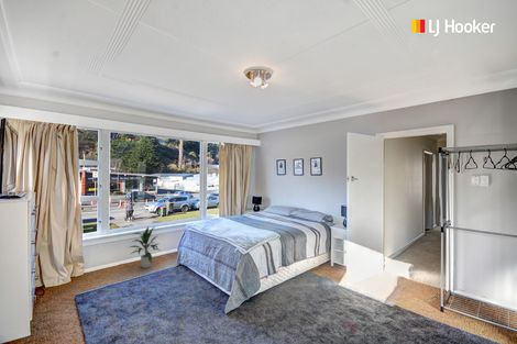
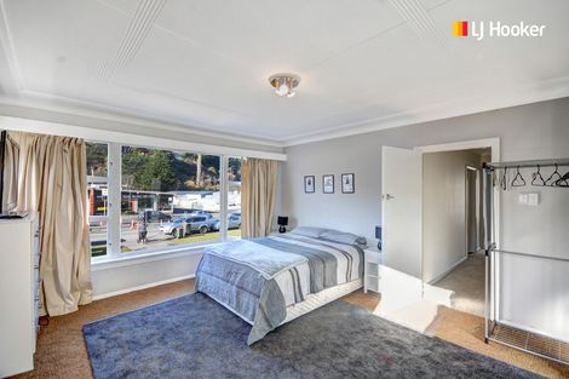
- indoor plant [129,225,161,269]
